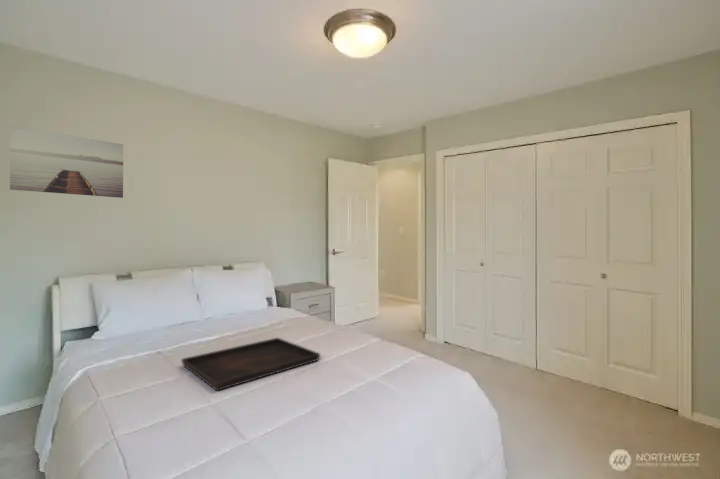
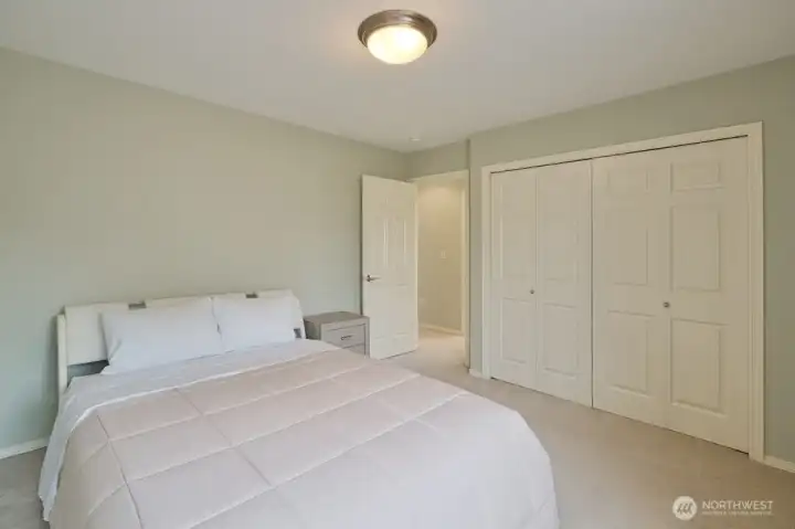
- serving tray [181,337,321,392]
- wall art [9,125,124,199]
